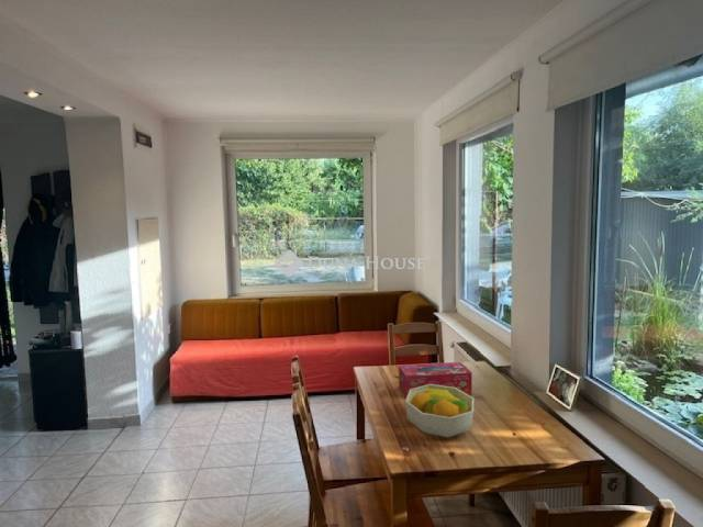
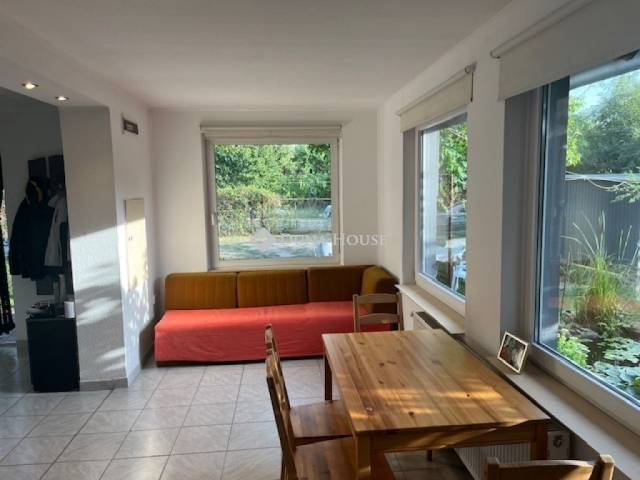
- fruit bowl [404,384,476,438]
- tissue box [398,361,473,400]
